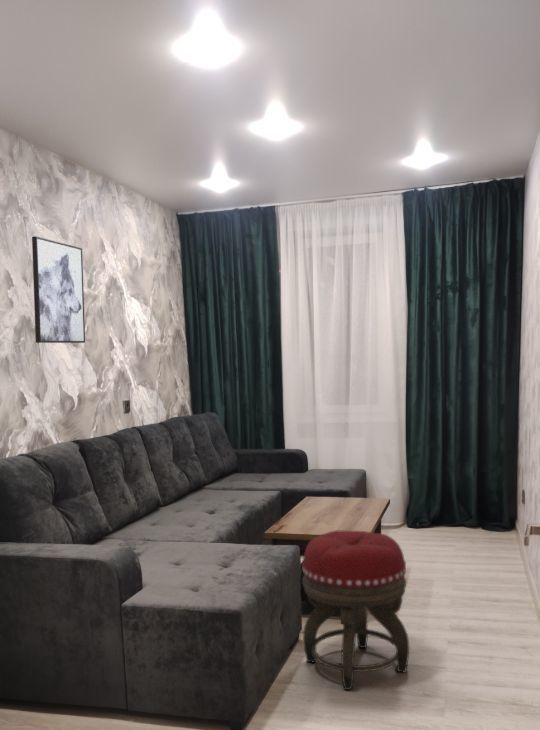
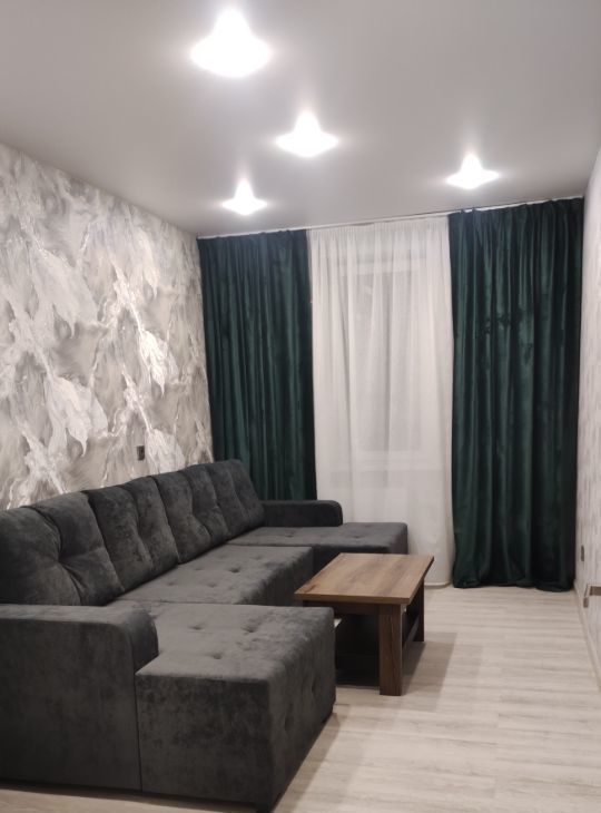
- footstool [301,530,410,691]
- wall art [31,236,86,344]
